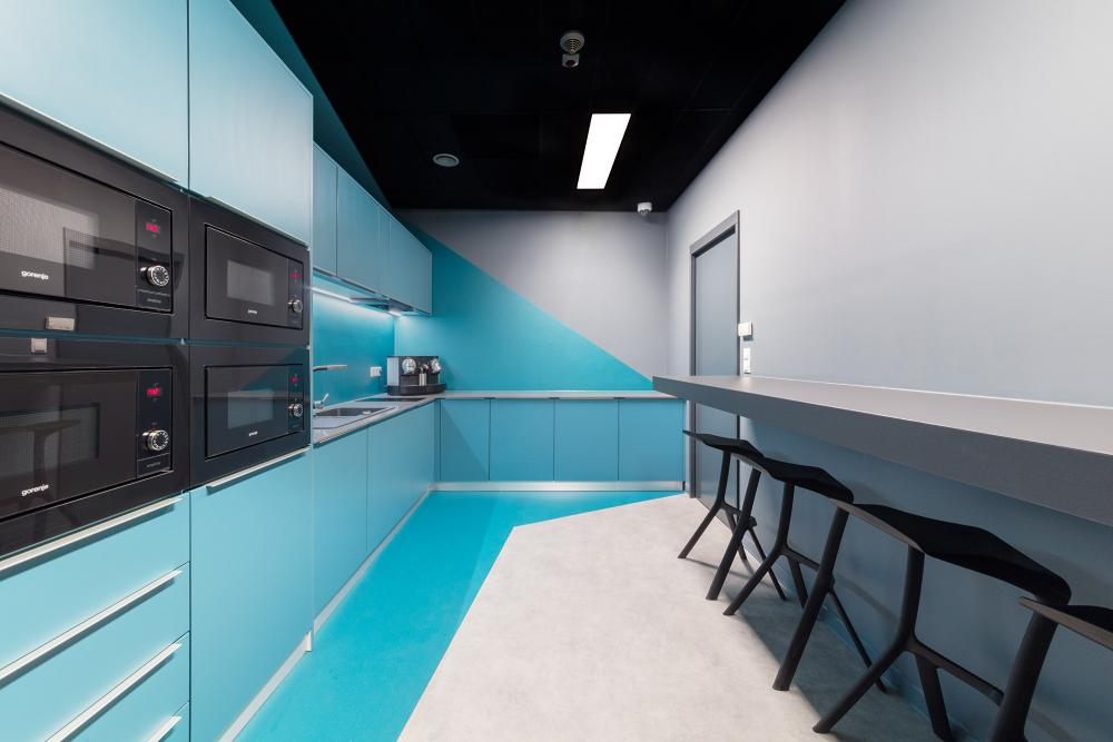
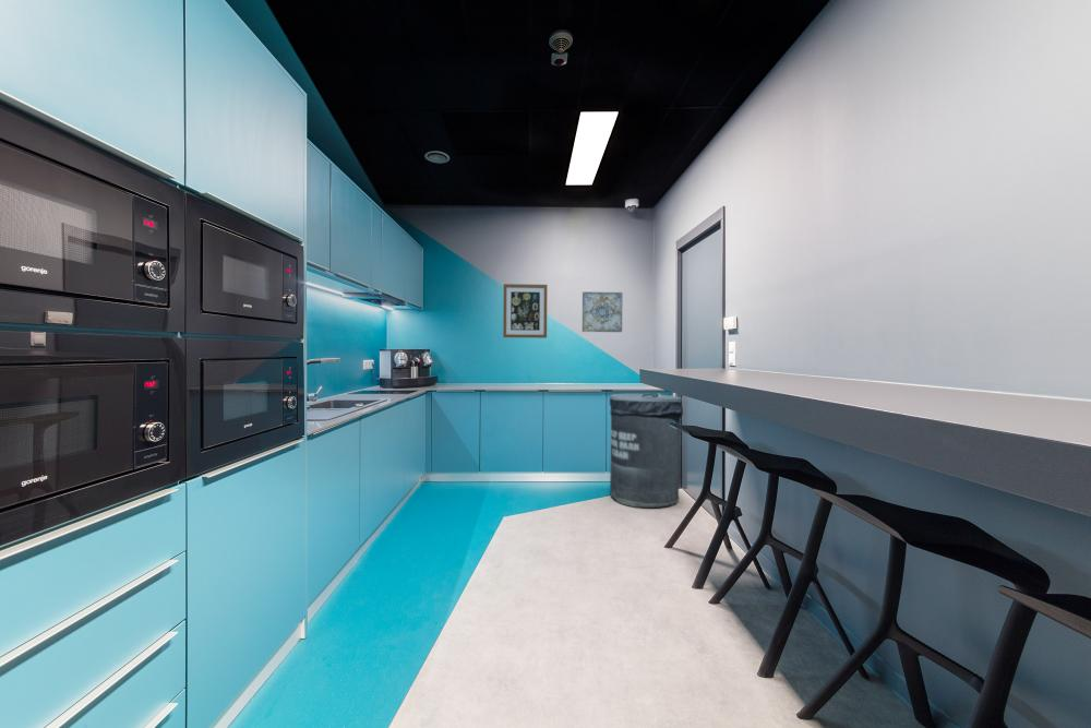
+ wall art [502,283,549,339]
+ trash can [609,392,684,509]
+ wall art [582,290,624,333]
